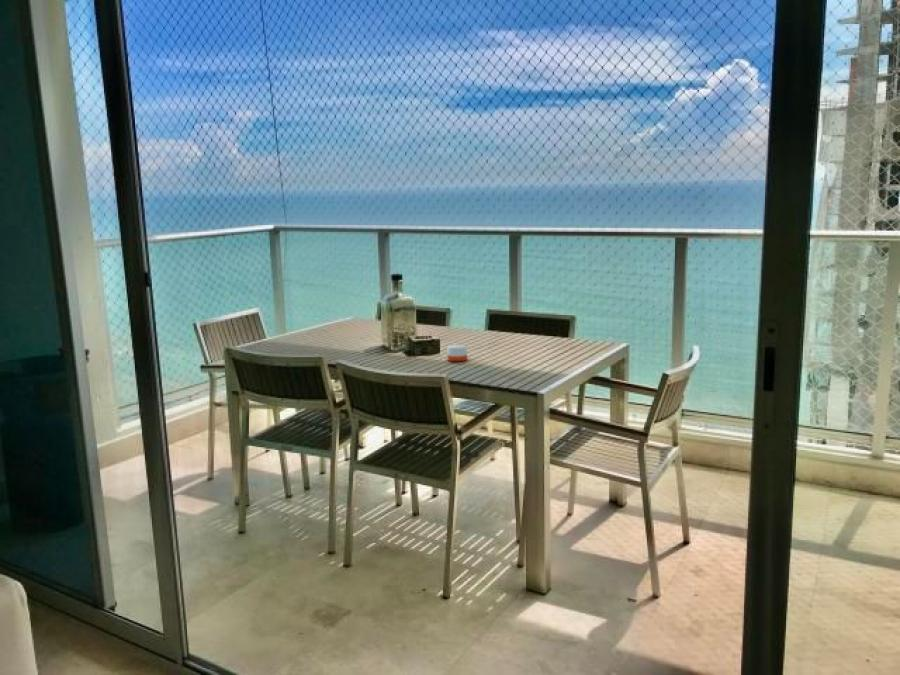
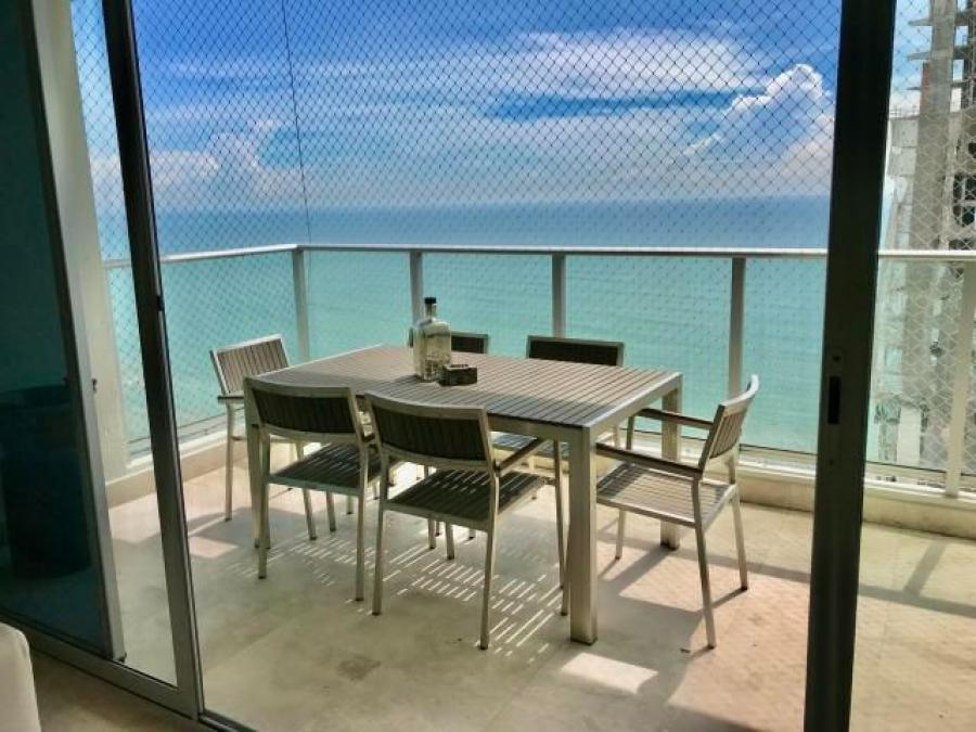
- candle [446,339,468,362]
